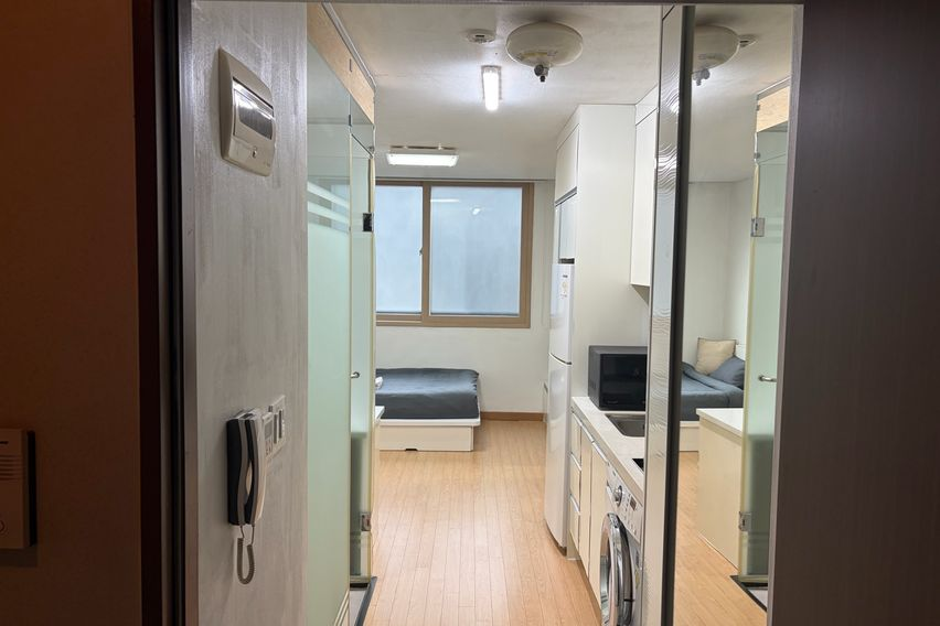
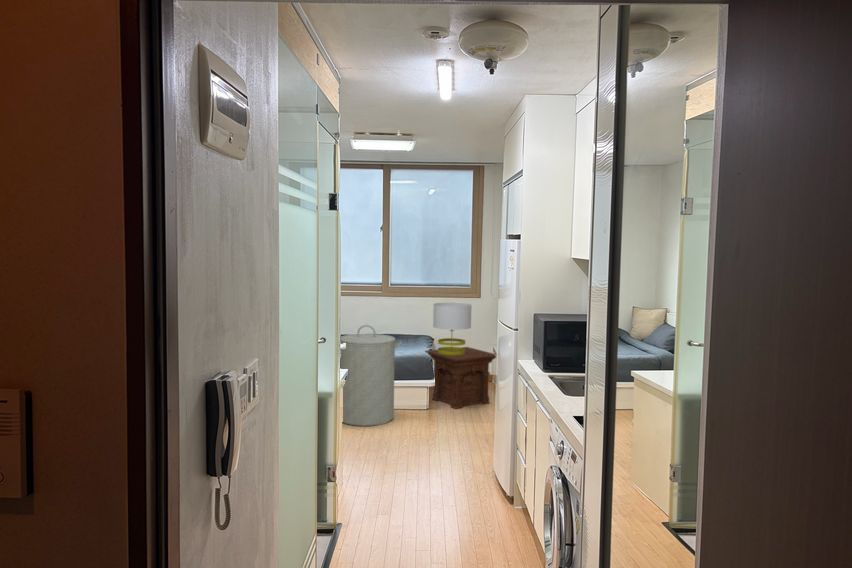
+ side table [424,346,497,410]
+ laundry hamper [340,324,403,427]
+ table lamp [432,302,472,355]
